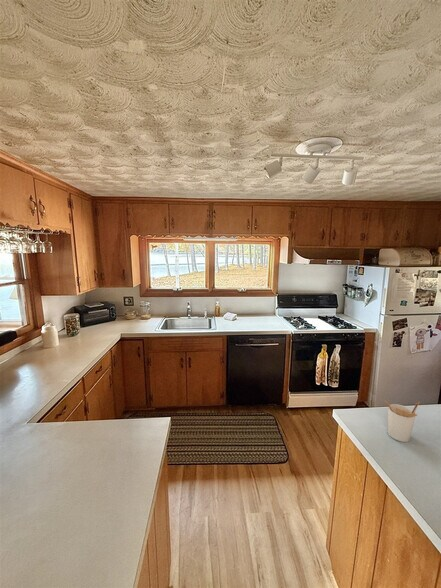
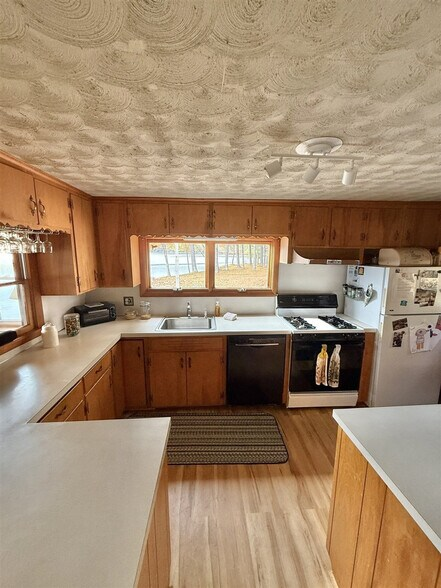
- utensil holder [384,400,420,443]
